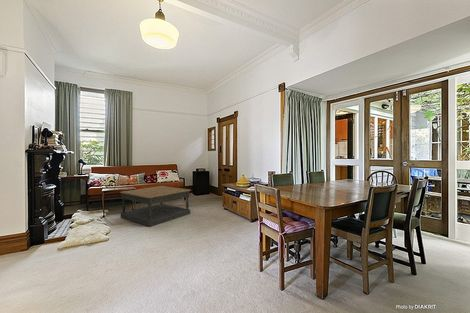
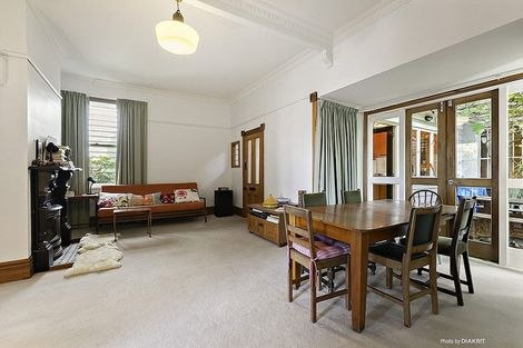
- coffee table [119,185,192,227]
